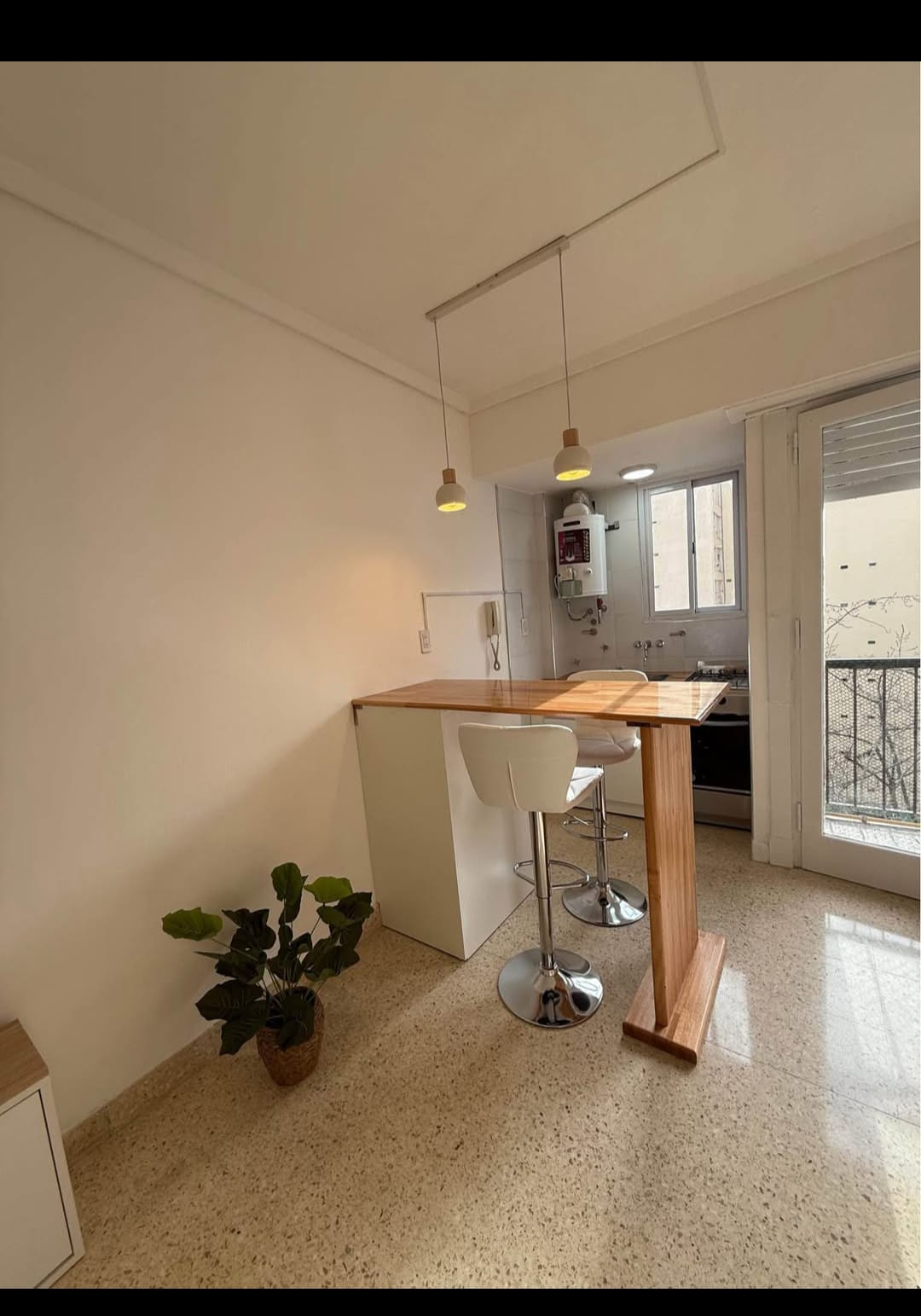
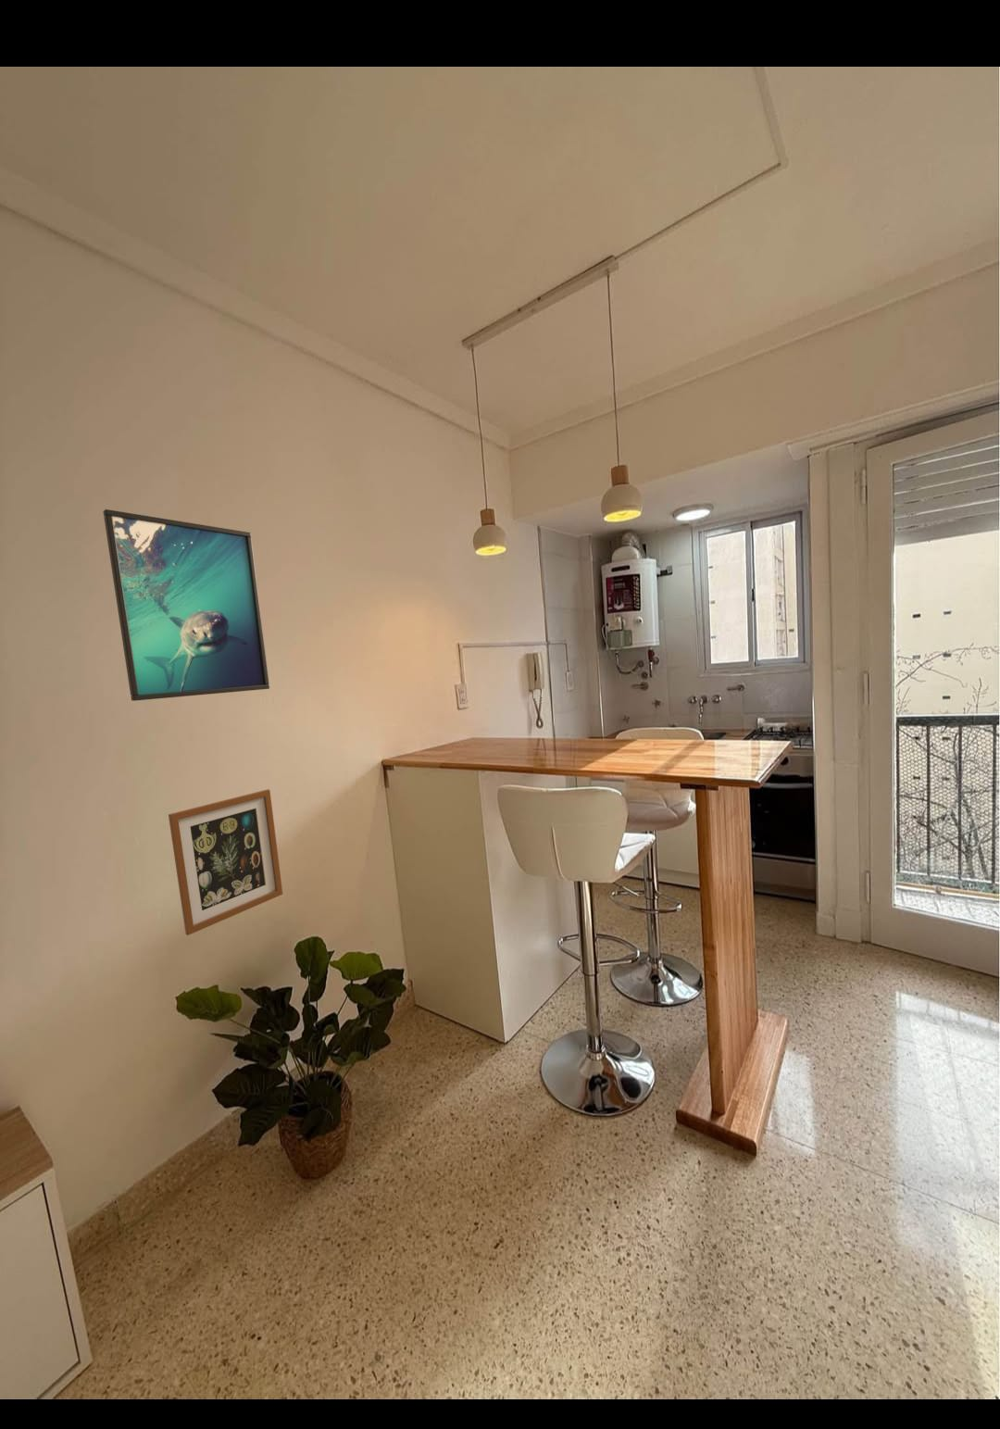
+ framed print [102,508,270,701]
+ wall art [167,788,283,936]
